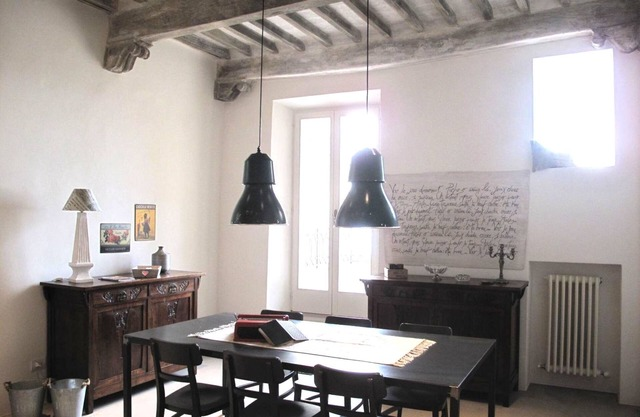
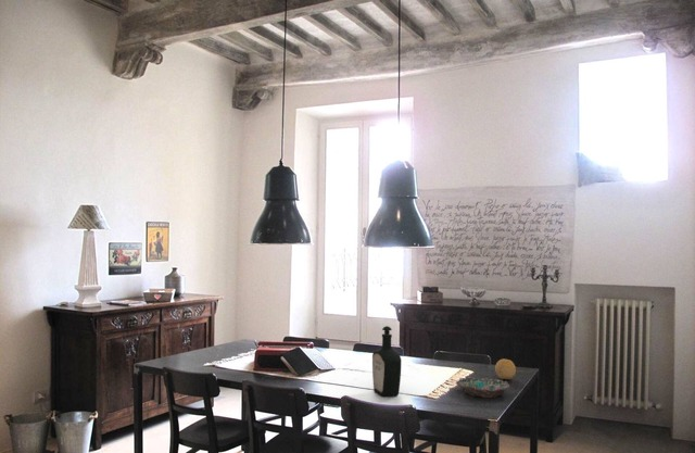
+ bottle [371,325,402,398]
+ fruit [494,357,517,380]
+ bowl [455,377,510,399]
